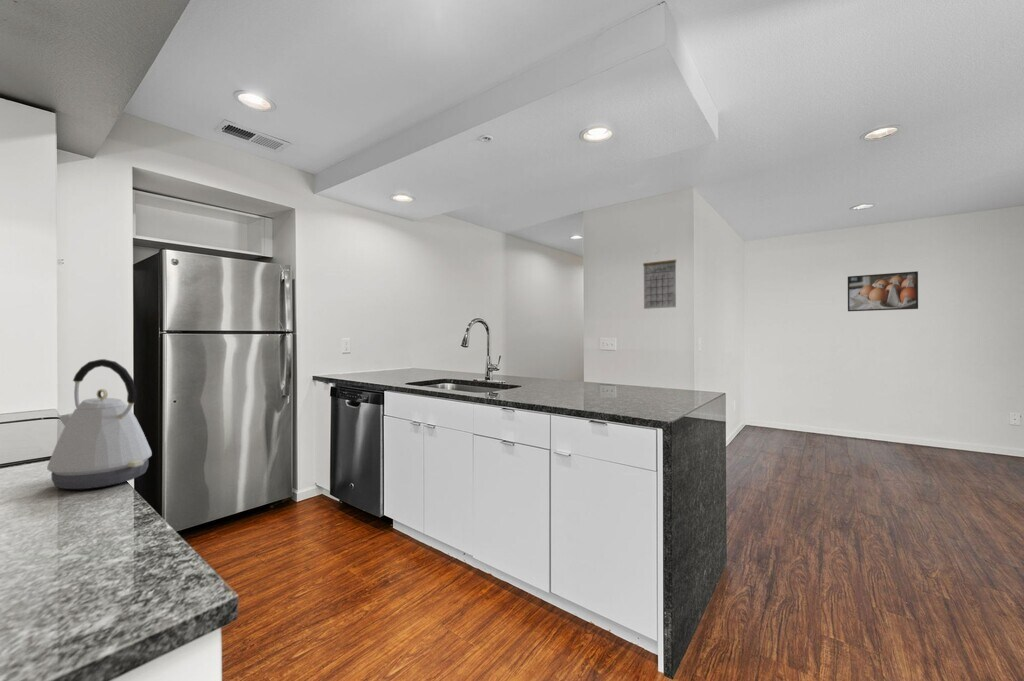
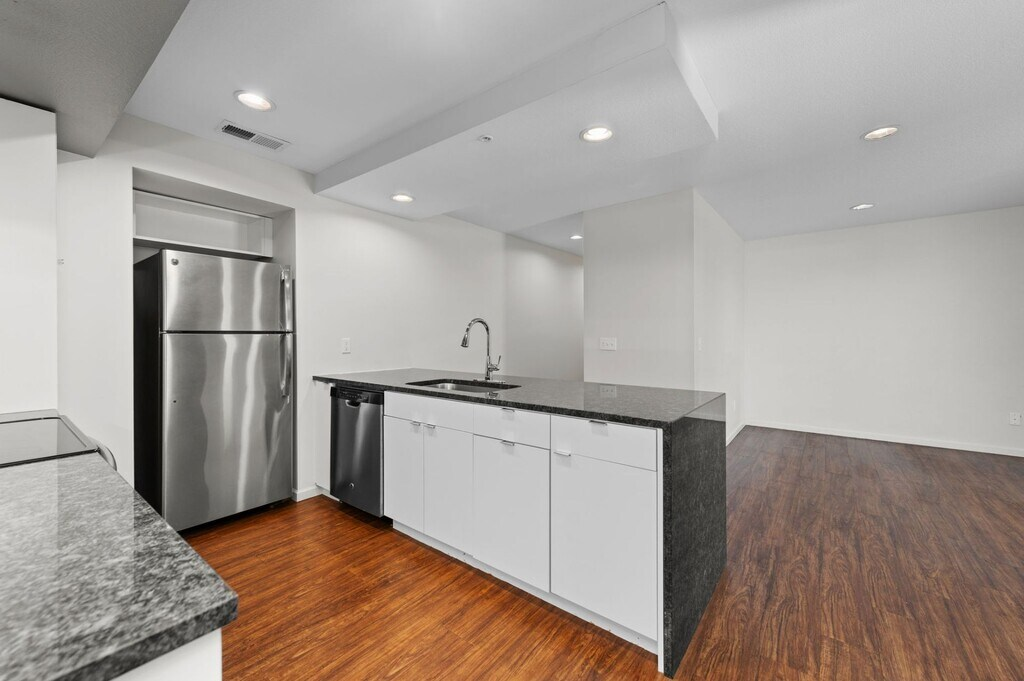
- kettle [46,358,153,490]
- calendar [642,251,677,310]
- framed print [847,270,919,312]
